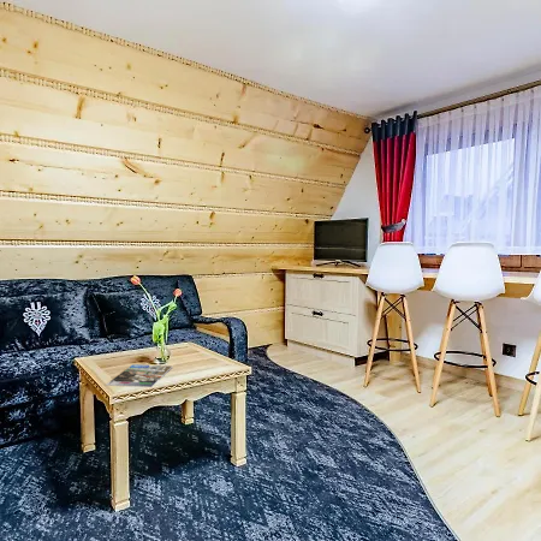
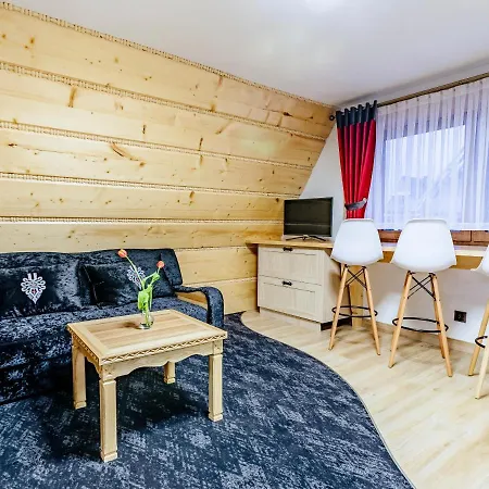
- magazine [105,363,173,388]
